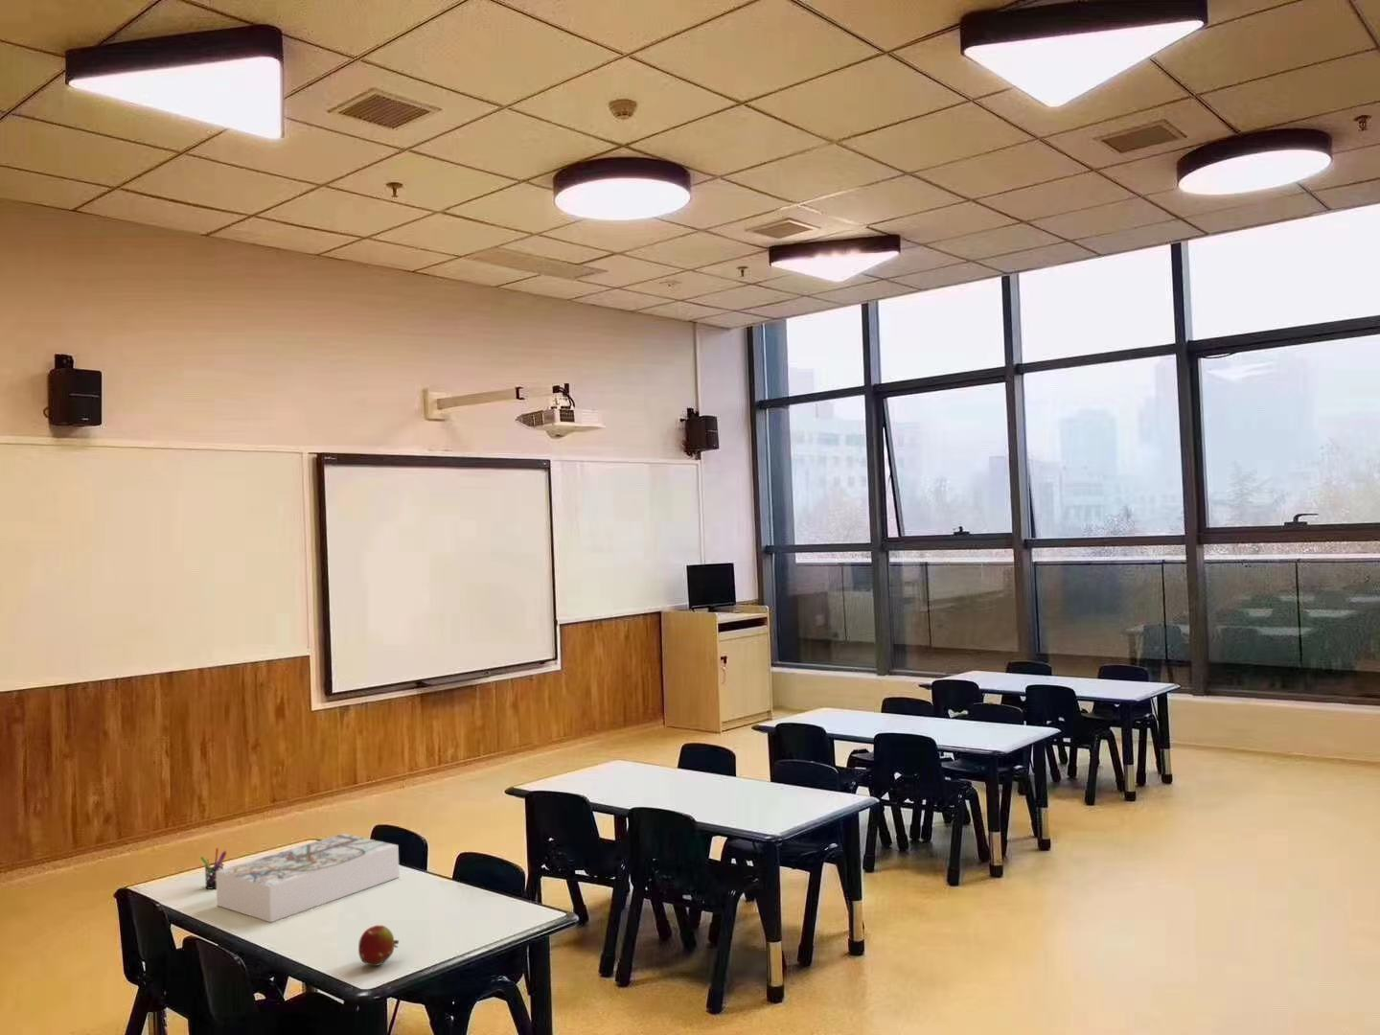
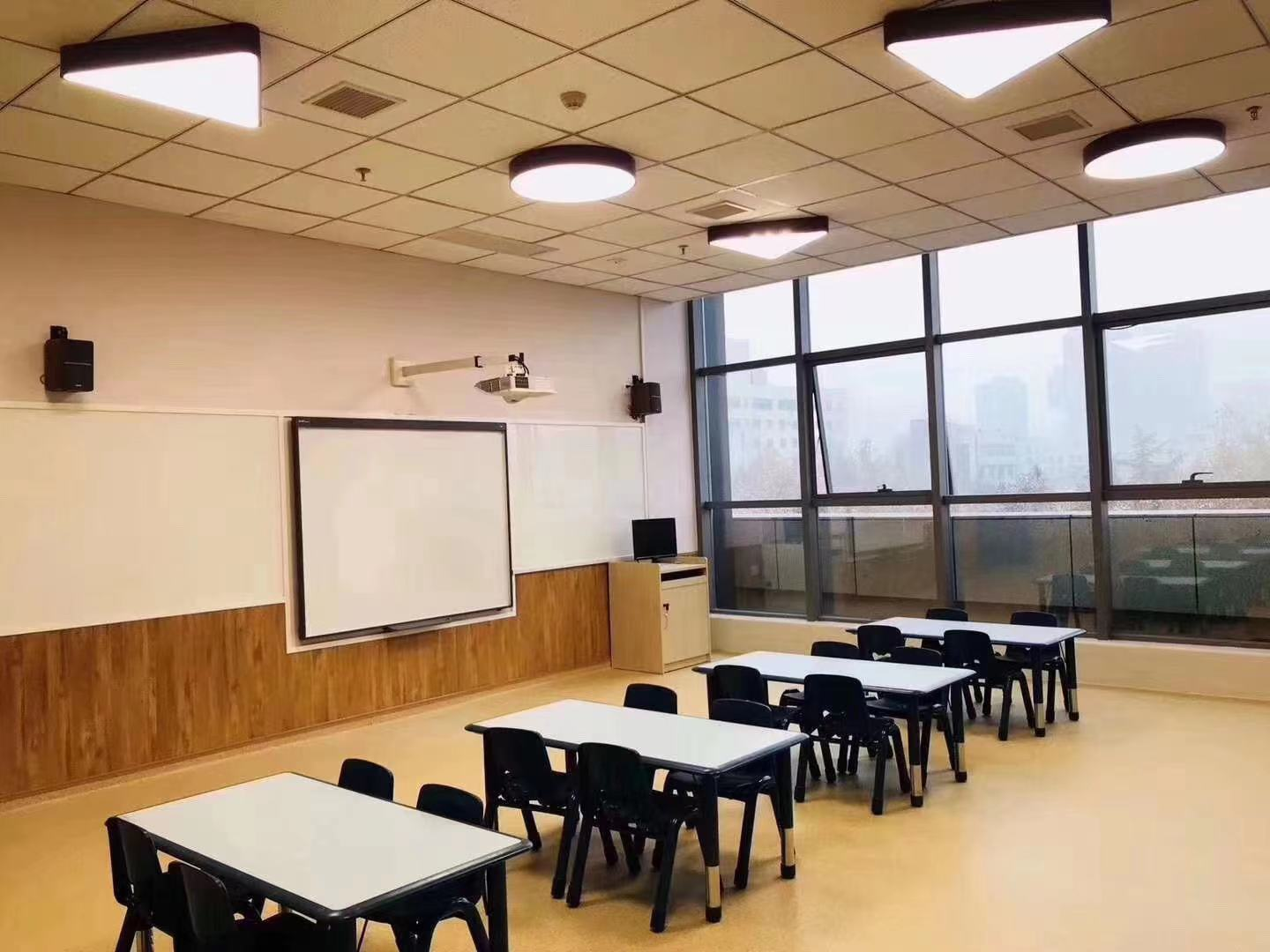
- board game [215,833,401,923]
- pen holder [199,847,227,890]
- fruit [357,925,401,967]
